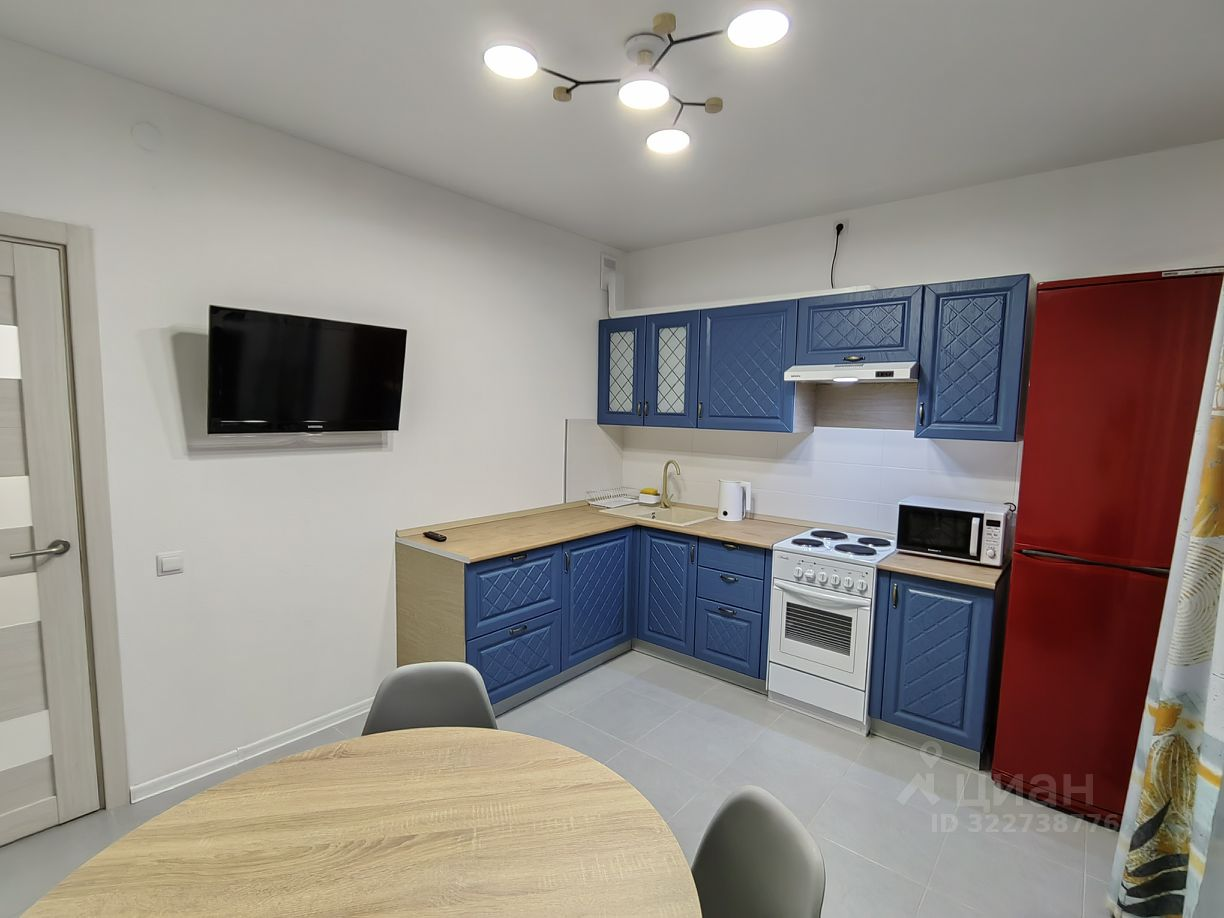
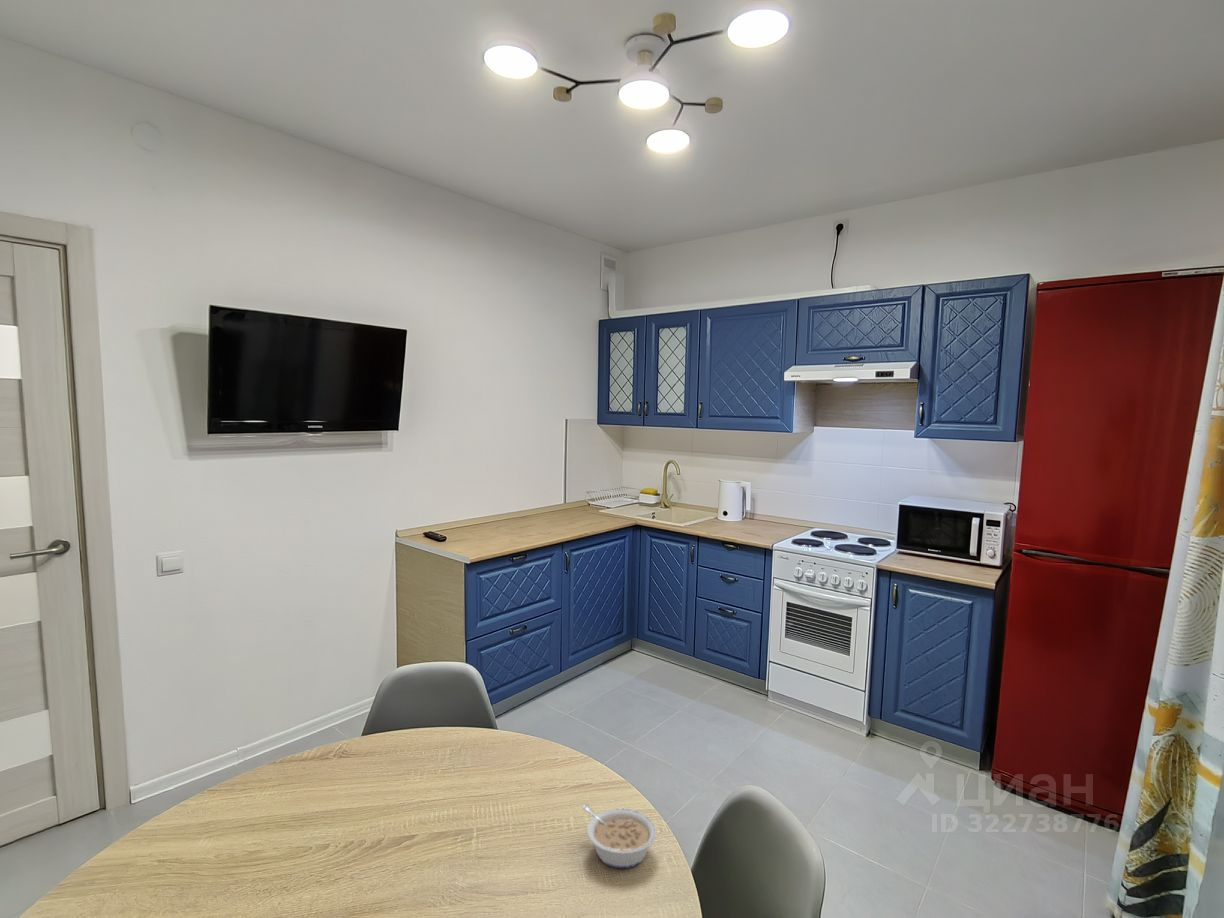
+ legume [582,804,658,869]
